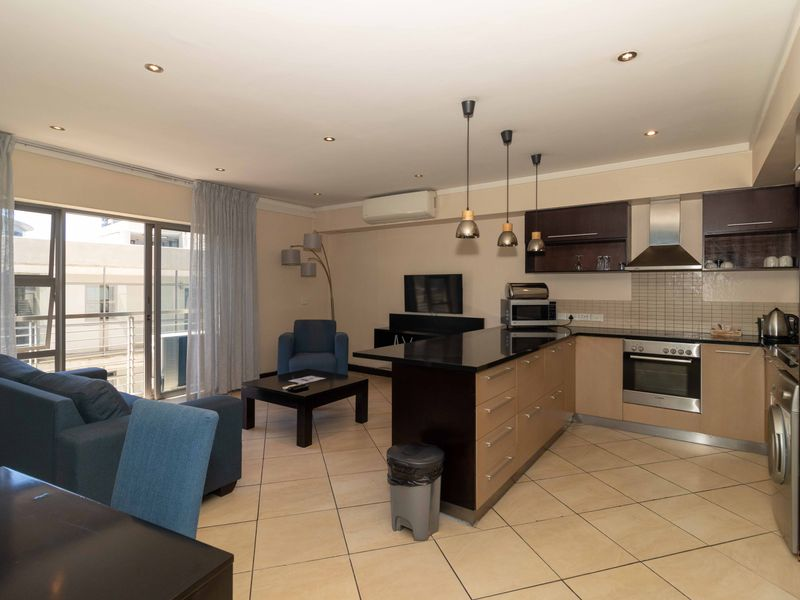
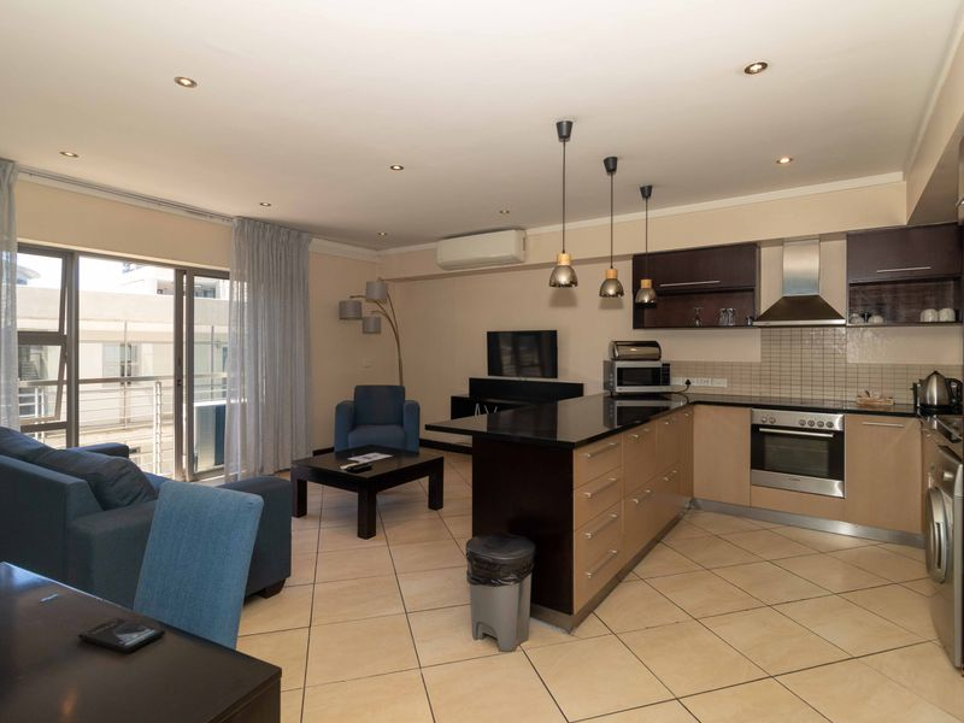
+ smartphone [77,617,166,654]
